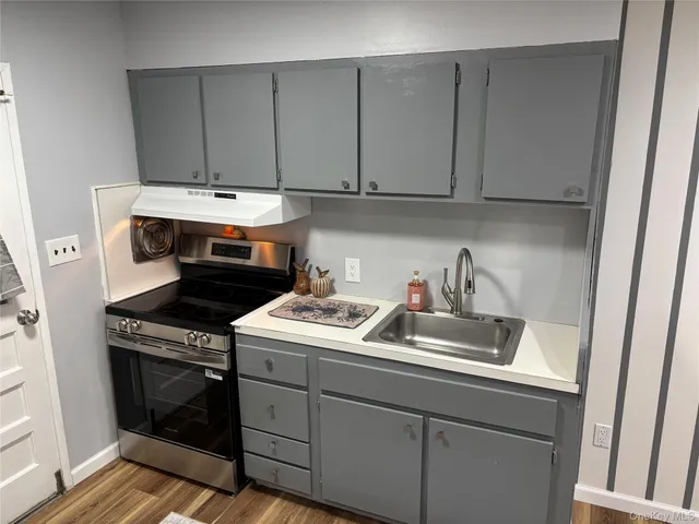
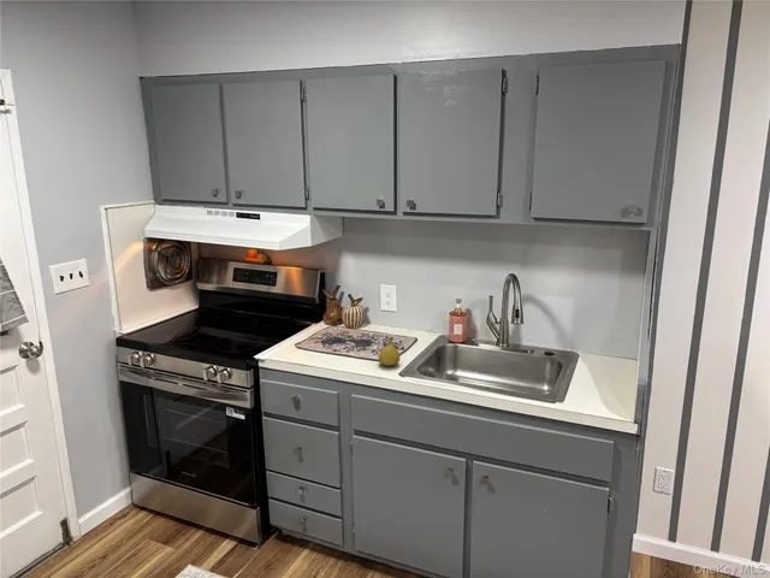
+ fruit [378,338,401,367]
